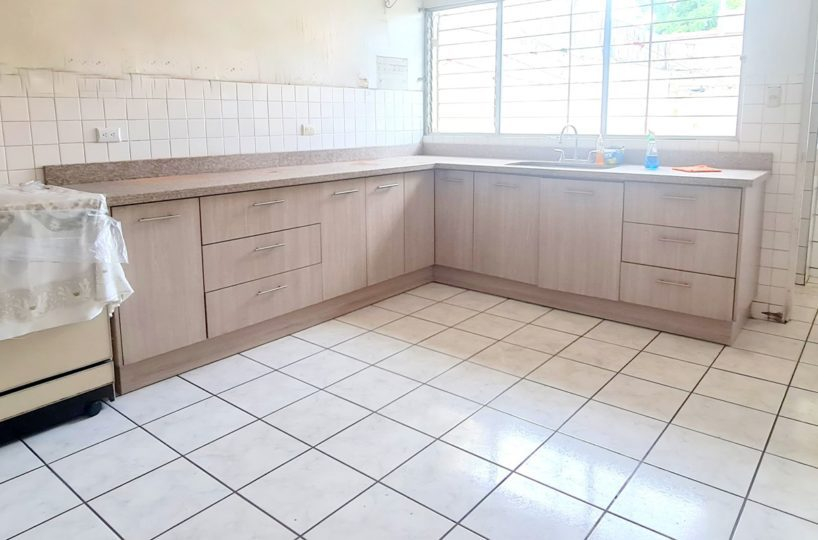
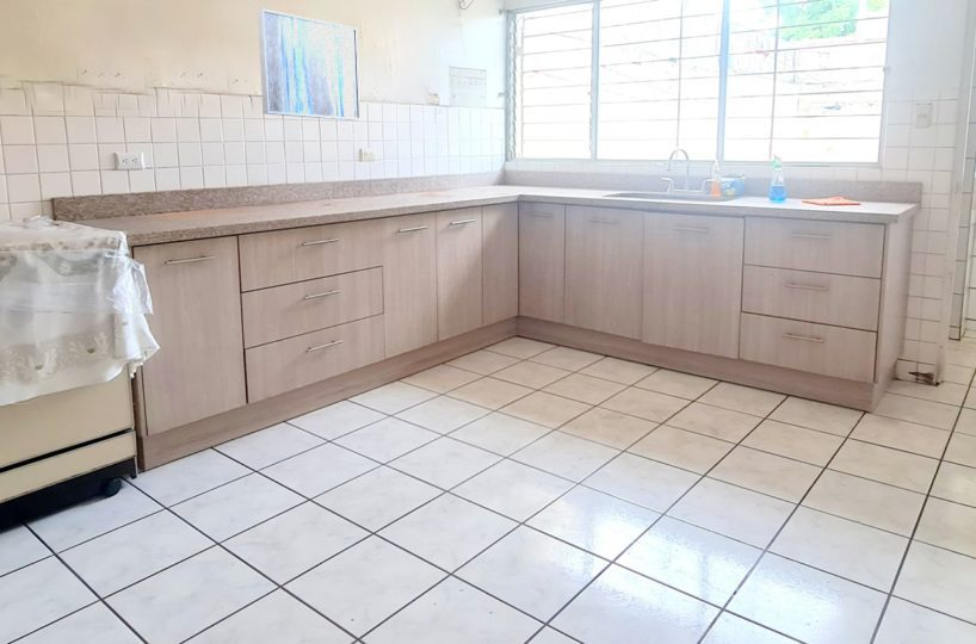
+ wall art [255,7,362,122]
